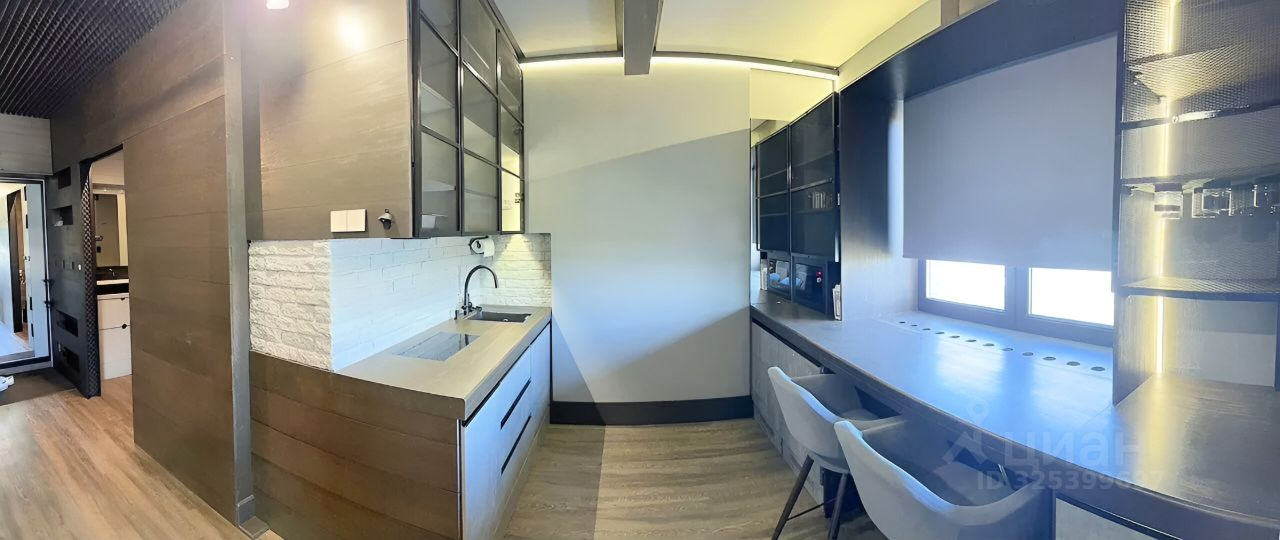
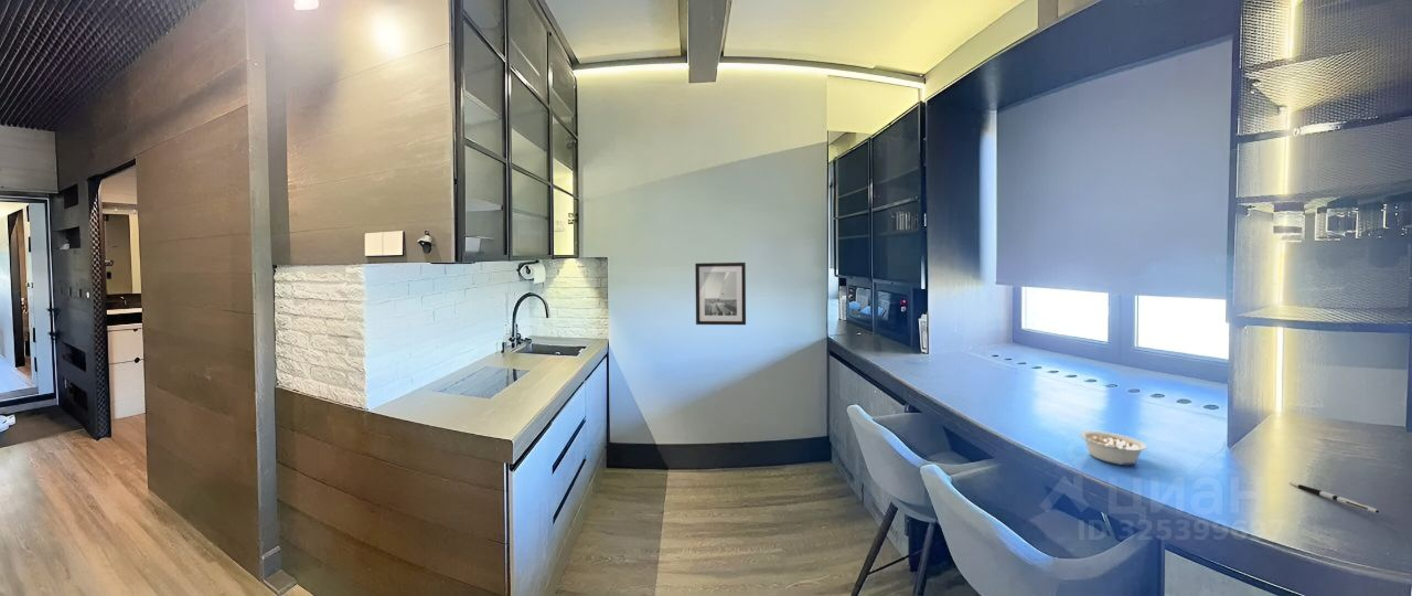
+ pen [1290,482,1380,514]
+ wall art [694,262,747,326]
+ legume [1079,429,1148,466]
